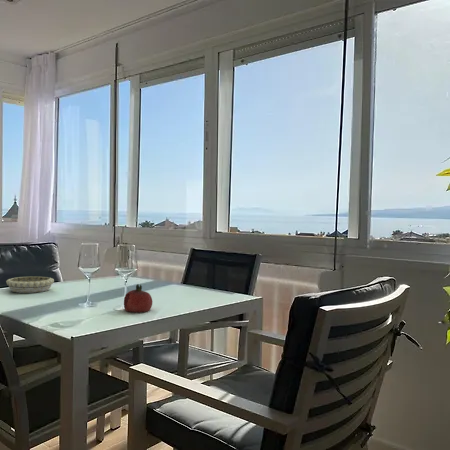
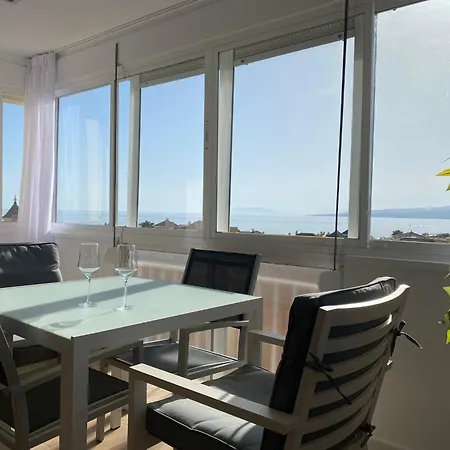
- decorative bowl [5,275,55,294]
- fruit [123,283,153,313]
